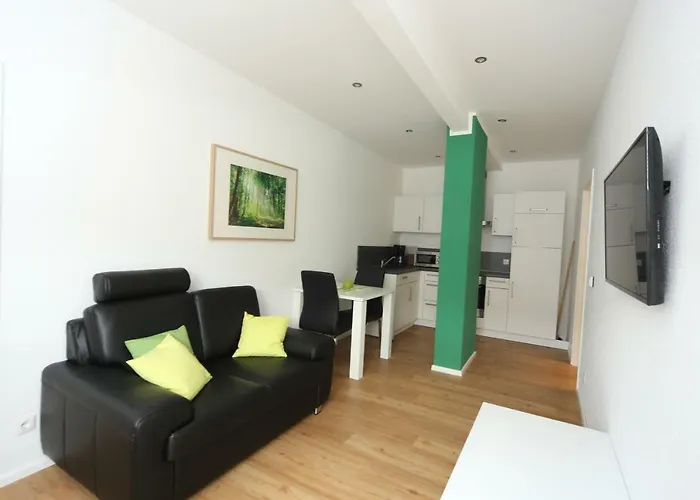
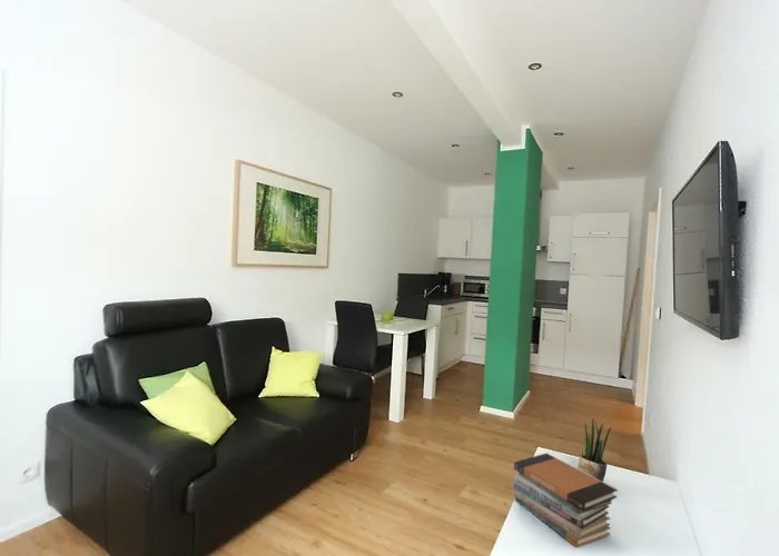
+ potted plant [578,418,612,483]
+ book stack [512,451,619,548]
